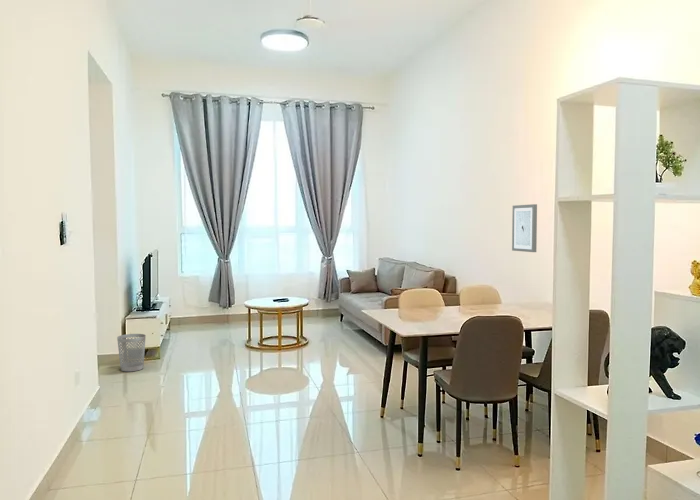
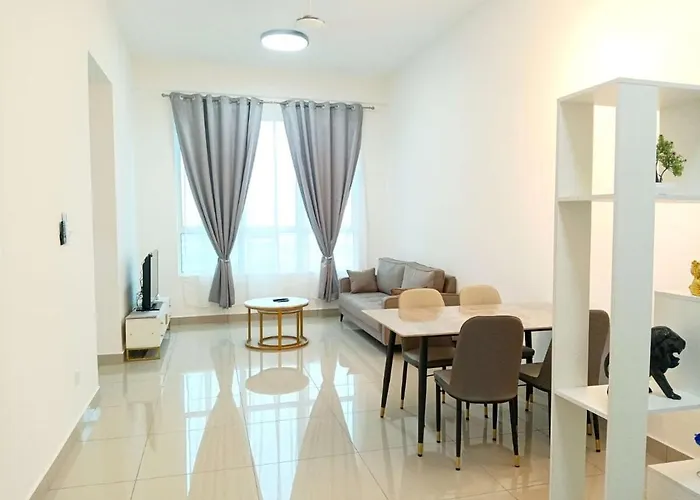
- wastebasket [116,333,147,372]
- wall art [511,203,538,253]
